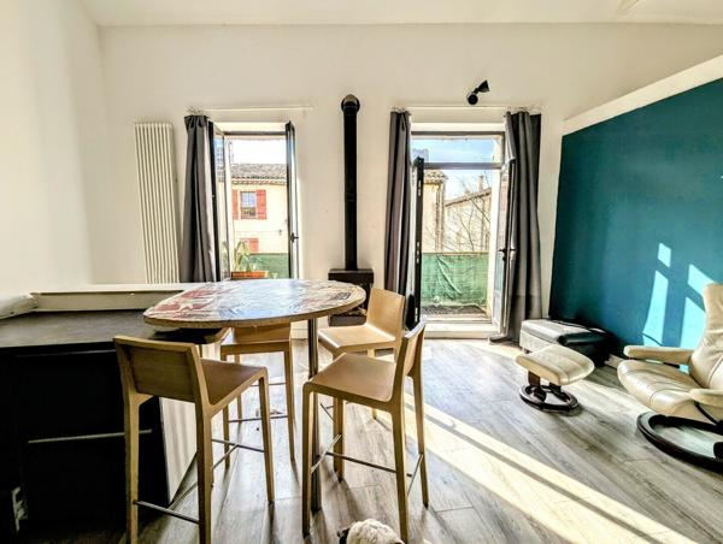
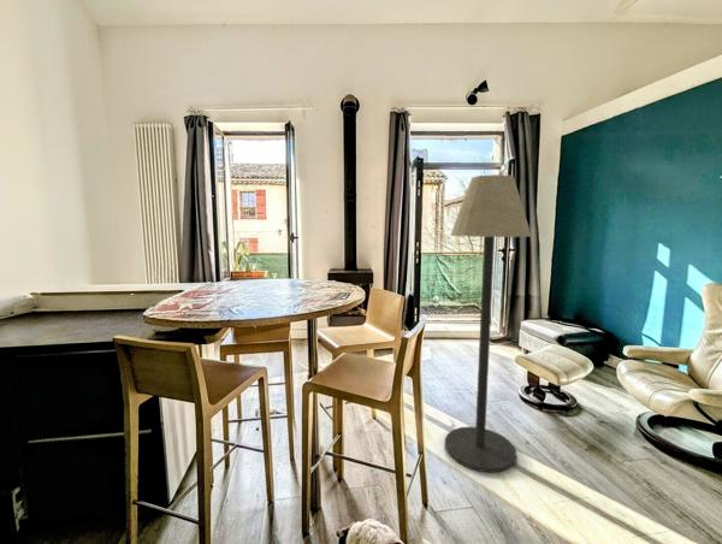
+ floor lamp [444,173,533,474]
